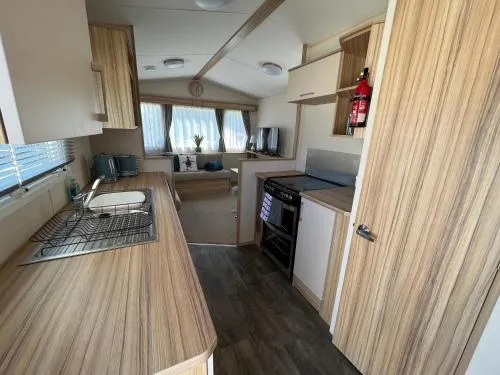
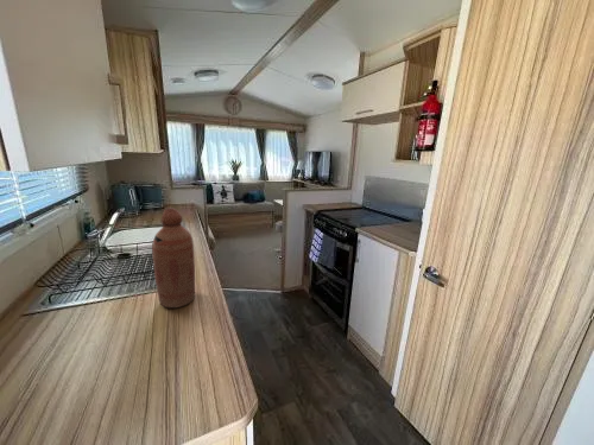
+ bottle [151,206,196,309]
